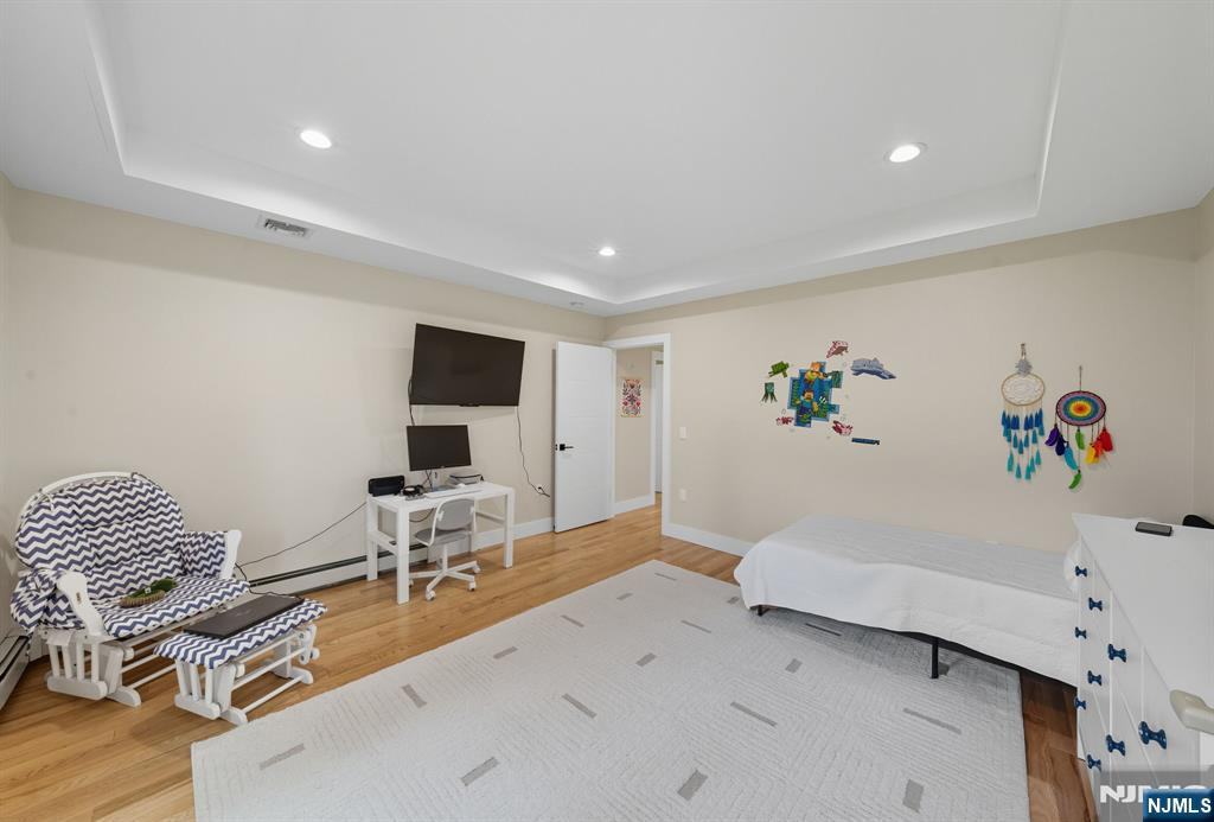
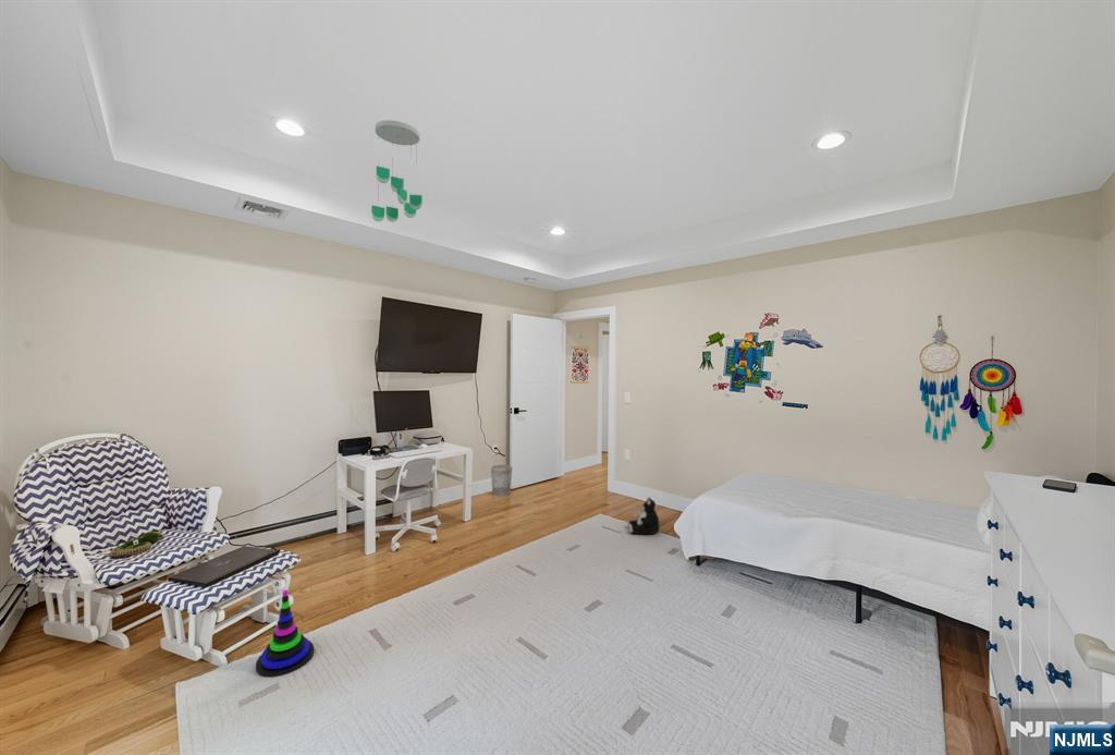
+ stacking toy [255,588,315,678]
+ ceiling mobile [370,119,424,223]
+ wastebasket [490,464,513,497]
+ plush toy [625,496,660,535]
